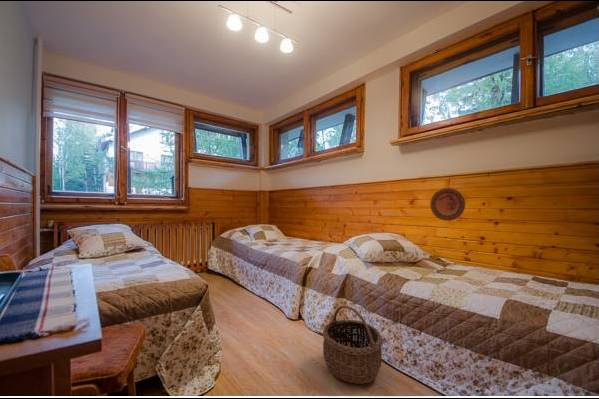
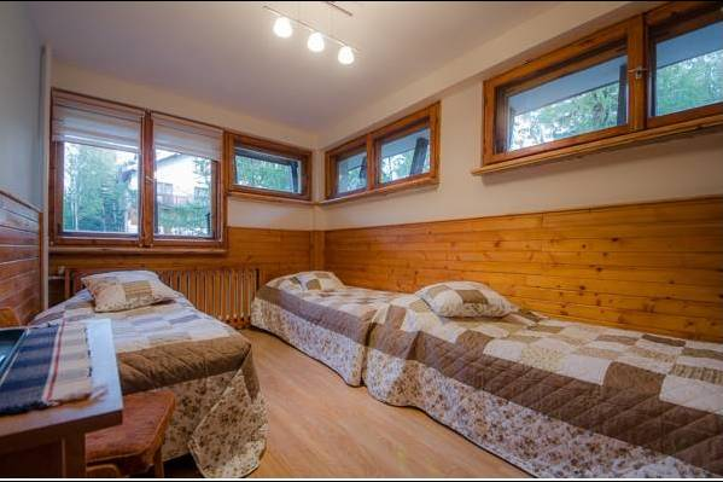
- wicker basket [322,304,384,385]
- decorative plate [429,187,466,222]
